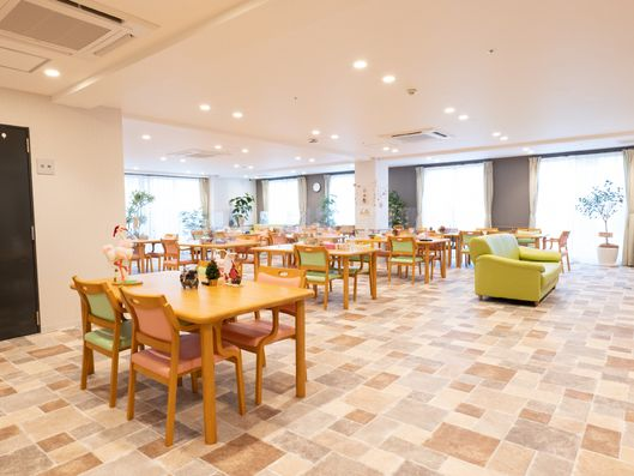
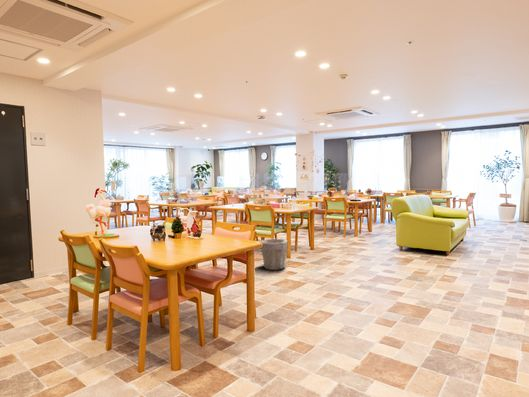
+ waste bin [259,238,289,271]
